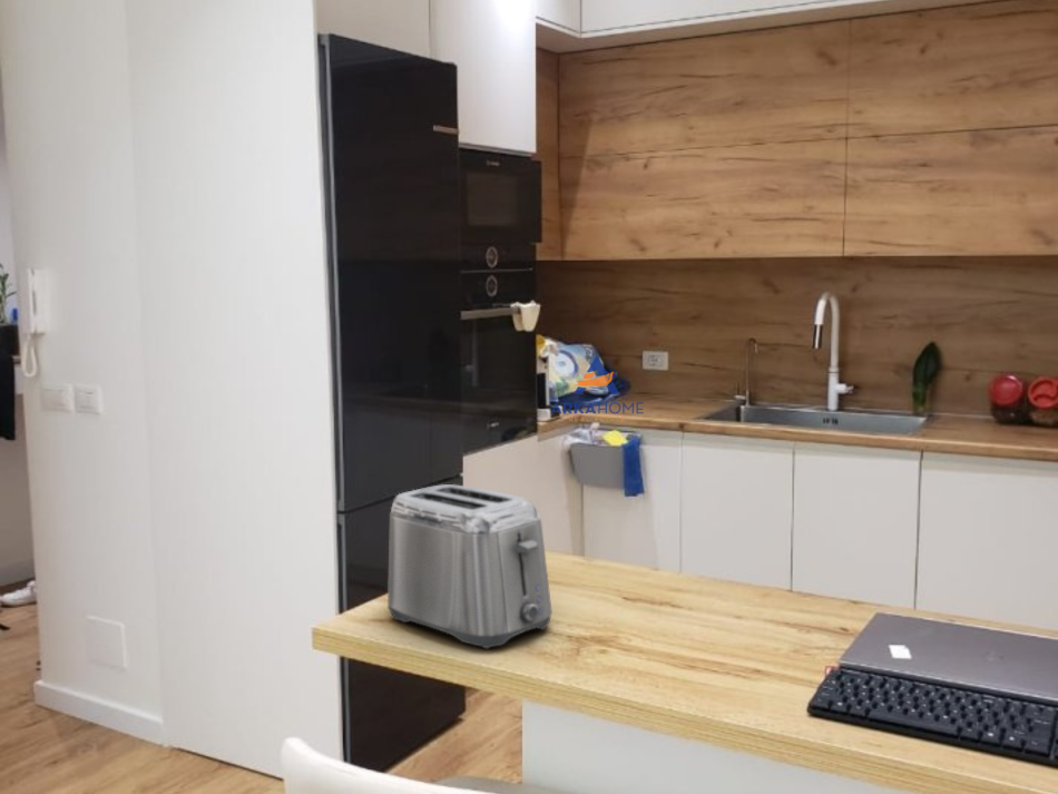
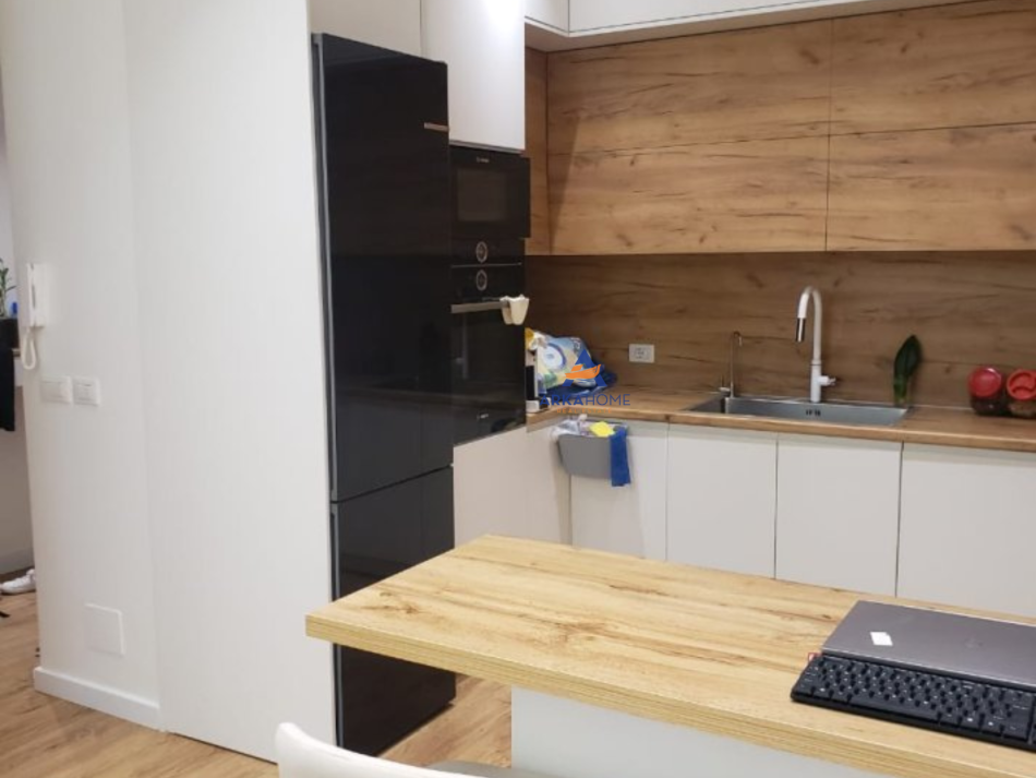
- toaster [386,483,554,649]
